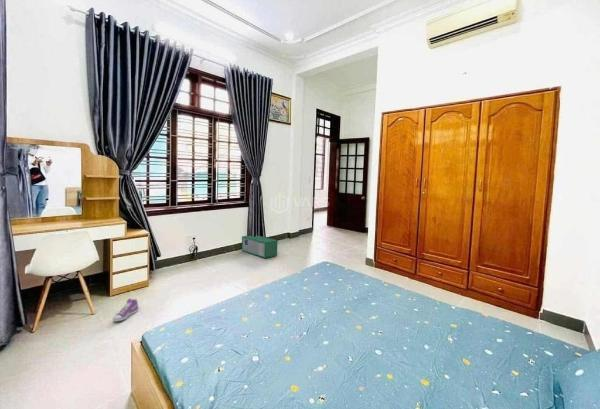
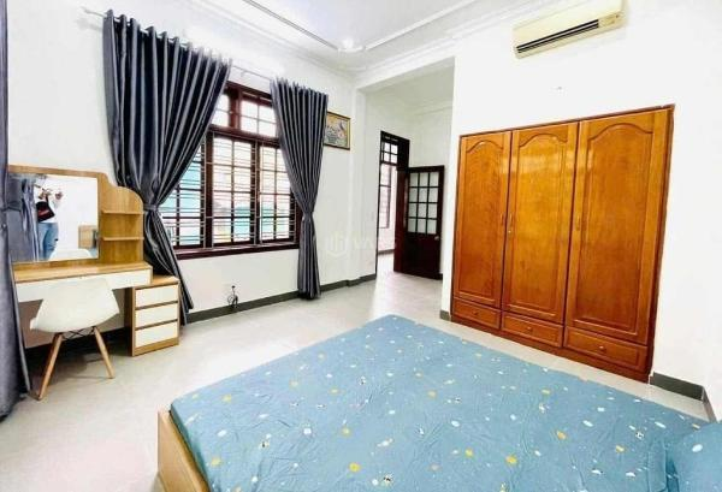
- sneaker [112,298,139,322]
- storage bin [241,235,278,259]
